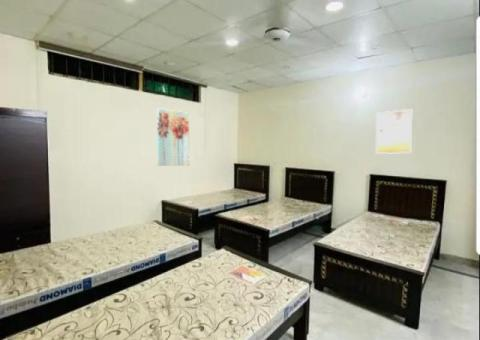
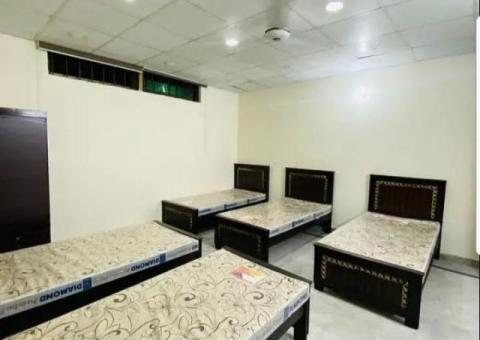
- wall art [156,107,190,167]
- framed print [375,108,413,155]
